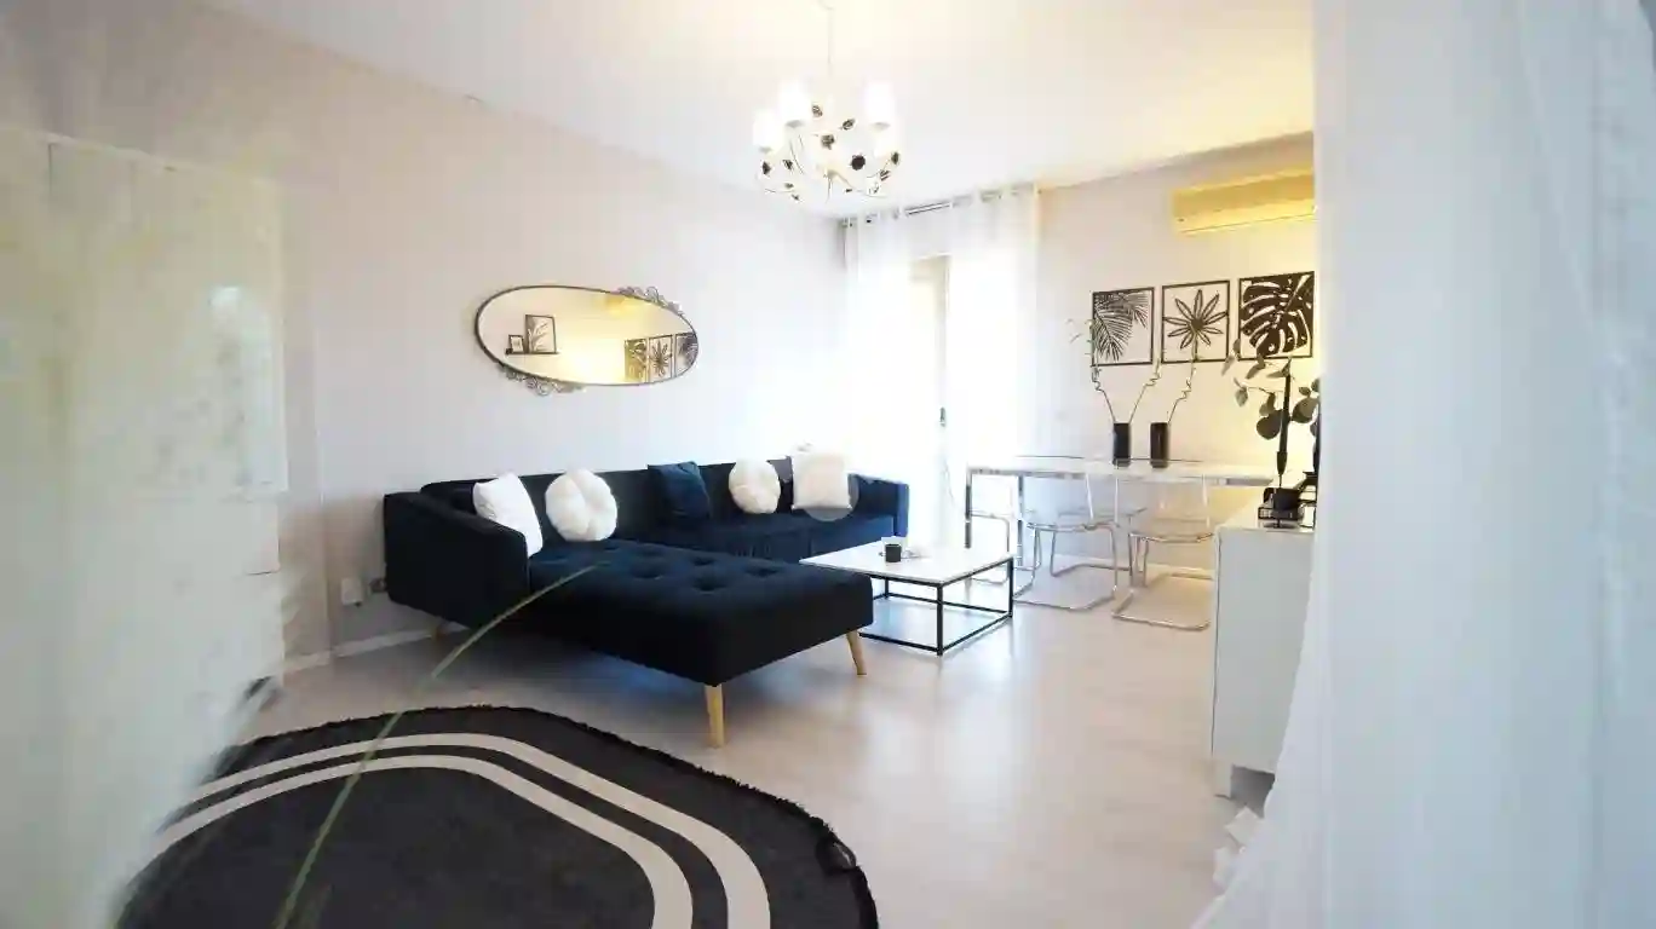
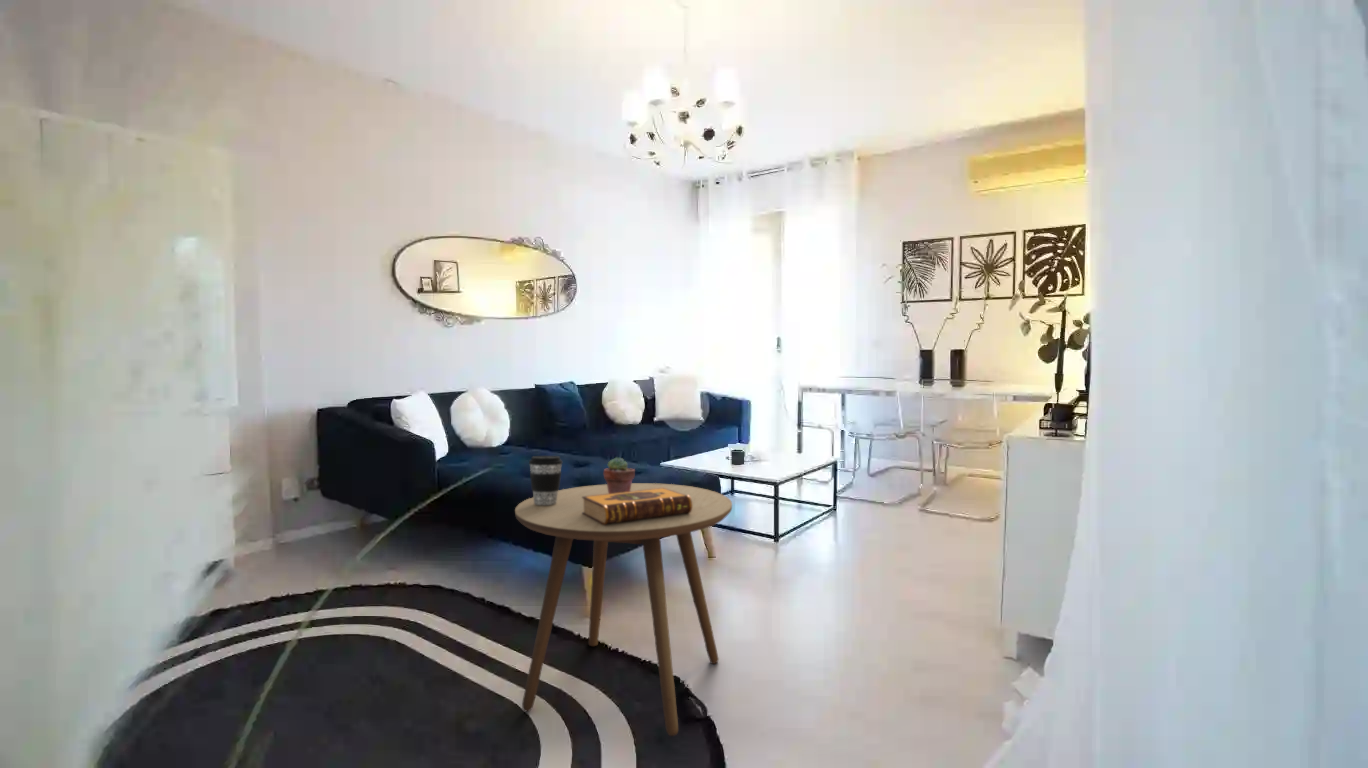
+ side table [514,482,733,737]
+ potted succulent [603,456,636,494]
+ coffee cup [528,455,563,505]
+ hardback book [582,488,692,525]
